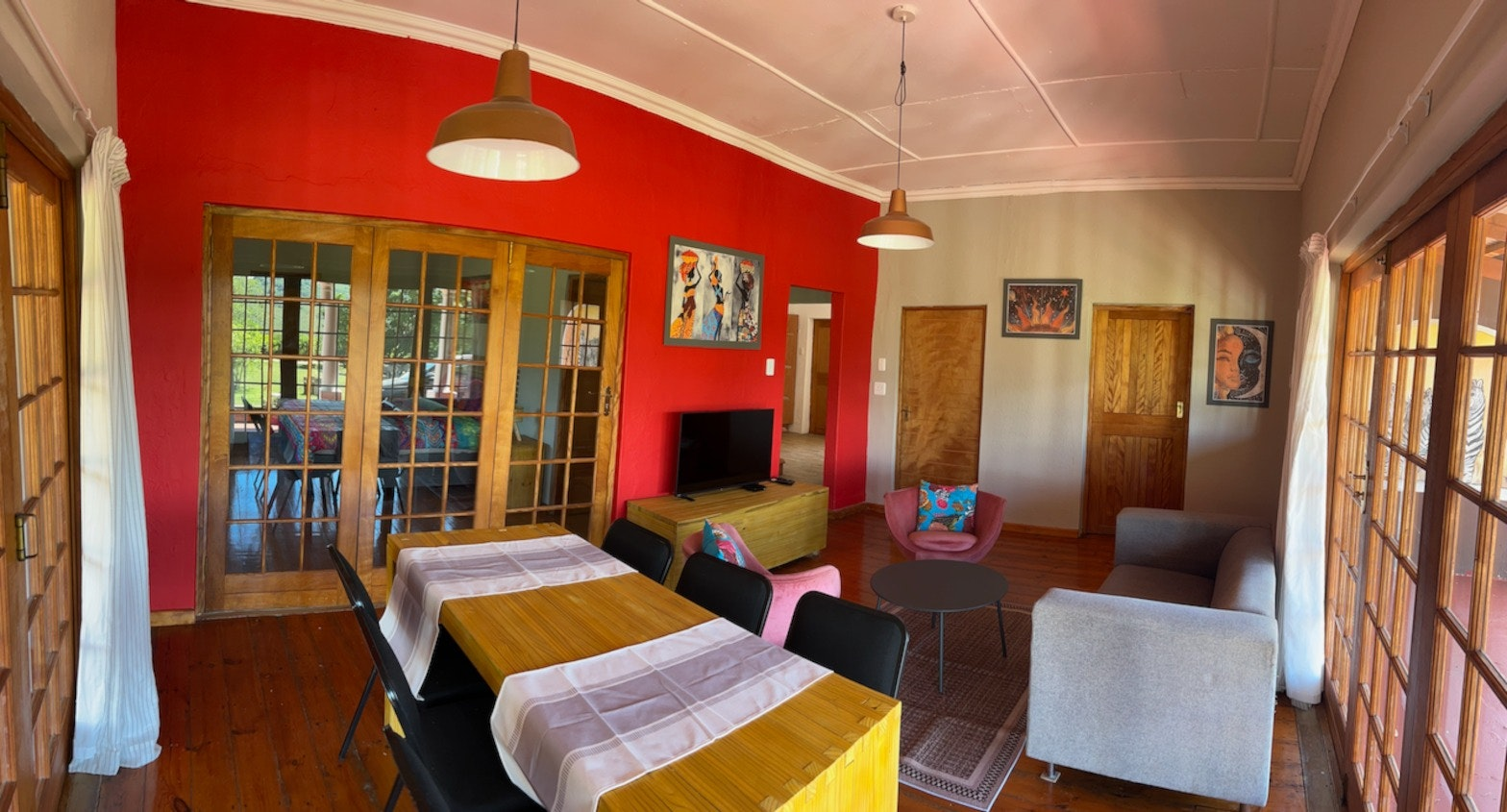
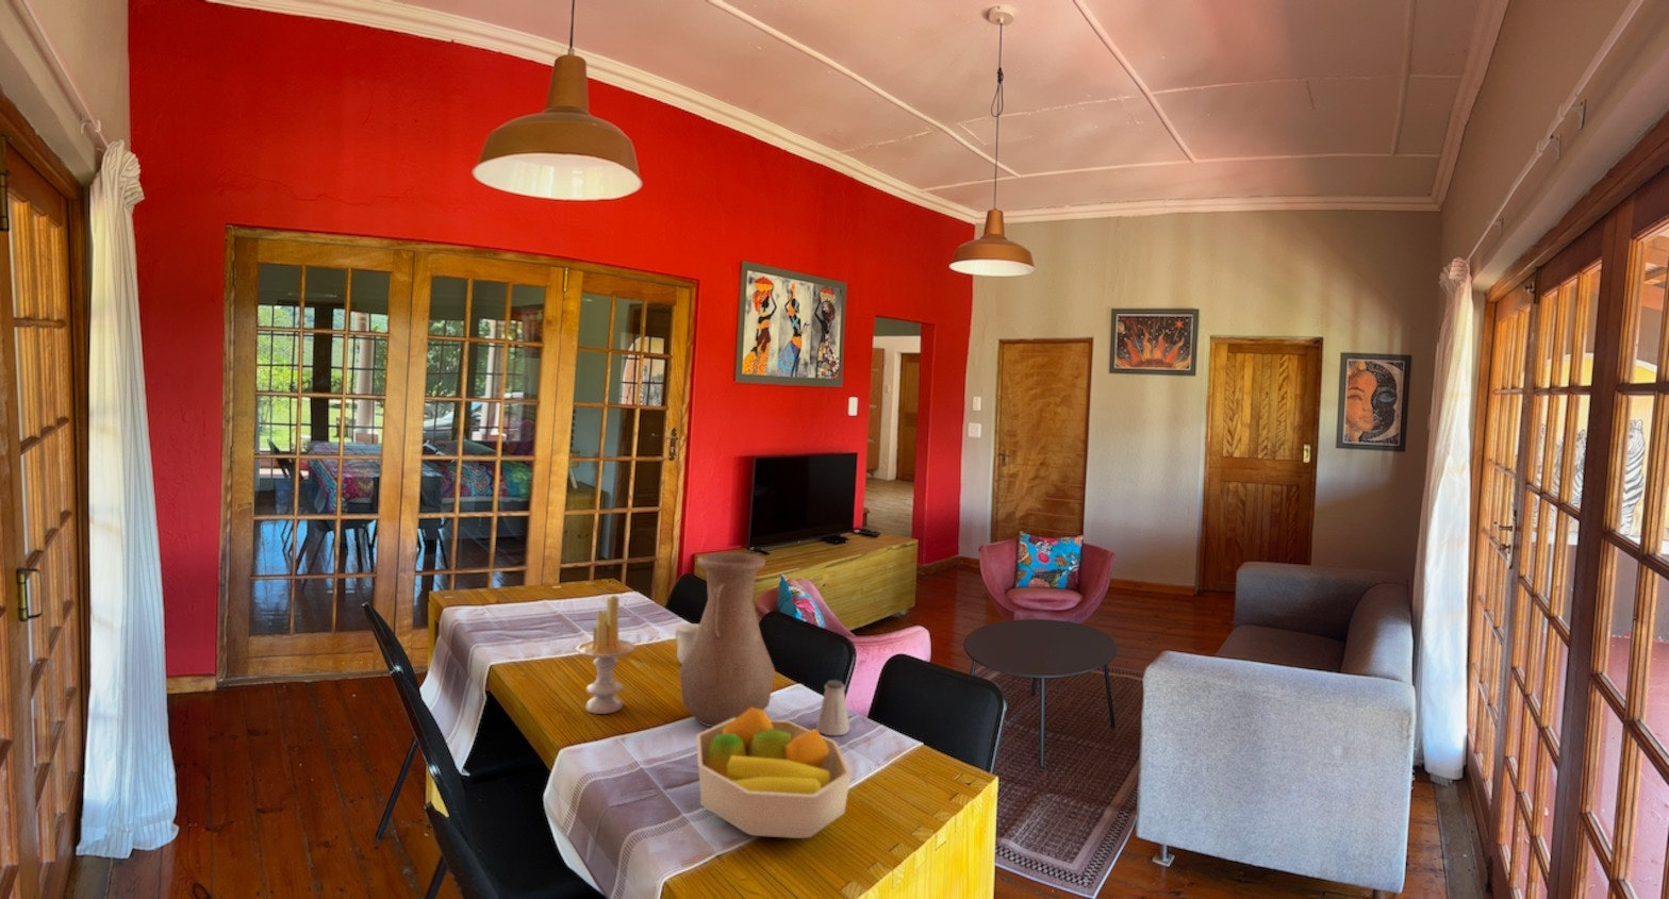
+ mug [674,622,699,665]
+ fruit bowl [696,707,853,839]
+ saltshaker [815,679,851,736]
+ vase [678,551,776,727]
+ candle [575,595,637,715]
